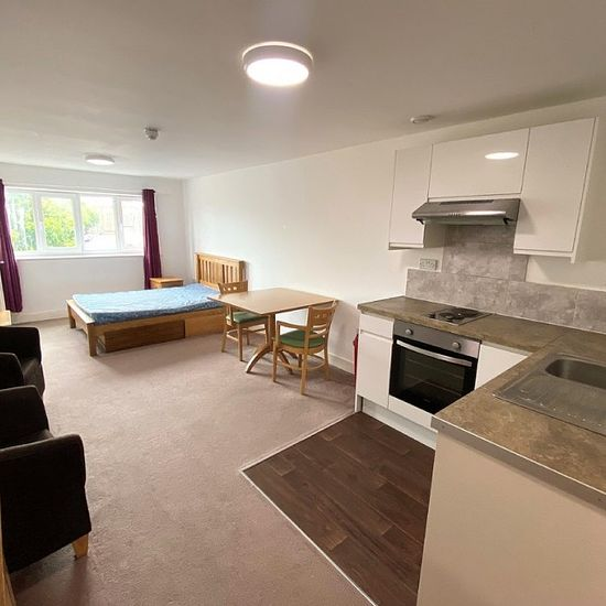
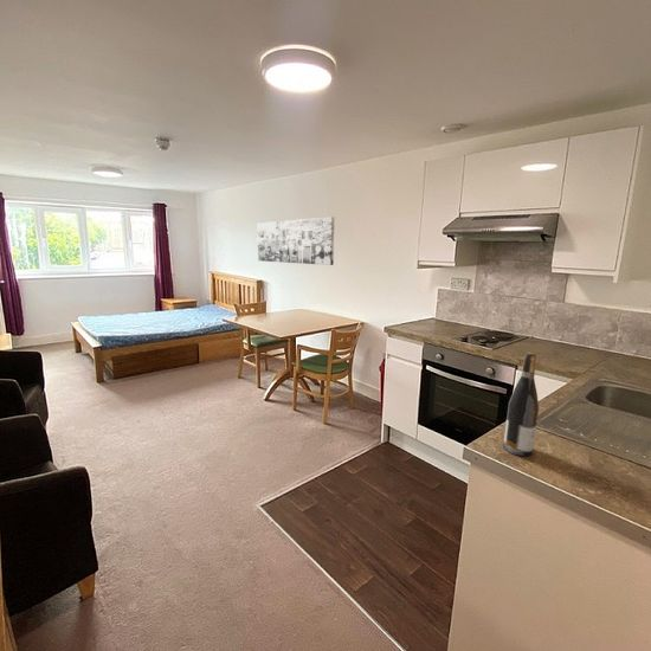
+ wine bottle [502,352,540,457]
+ wall art [257,215,335,266]
